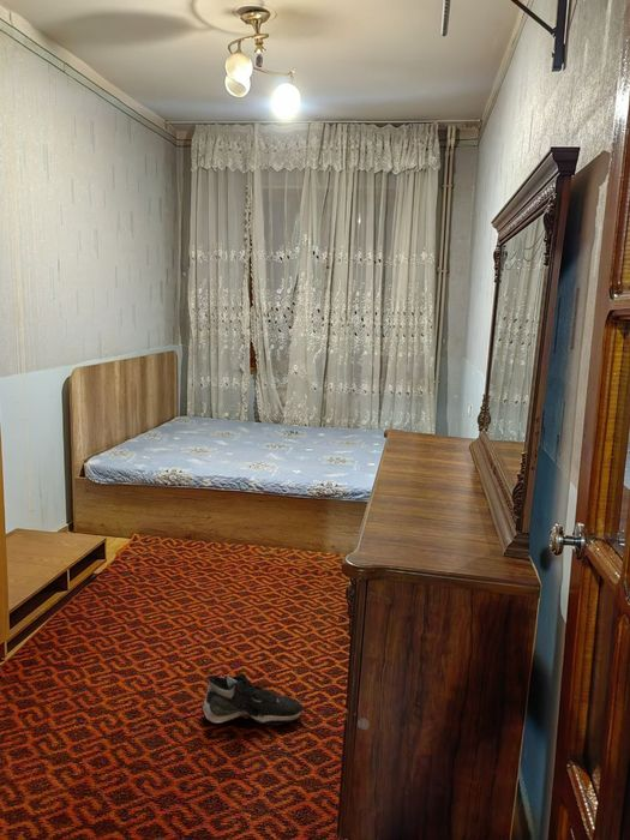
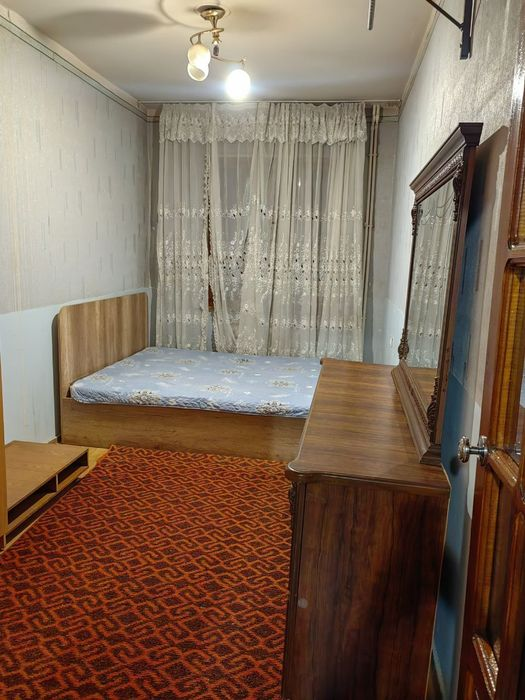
- shoe [202,673,304,726]
